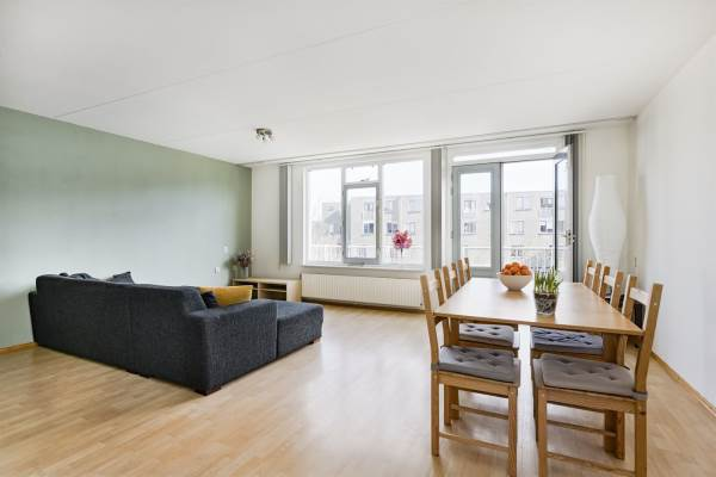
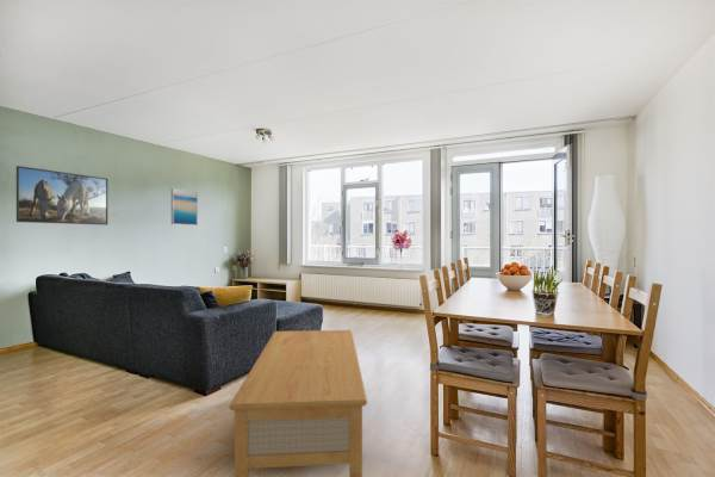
+ coffee table [228,329,368,477]
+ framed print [15,165,108,227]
+ wall art [170,187,199,227]
